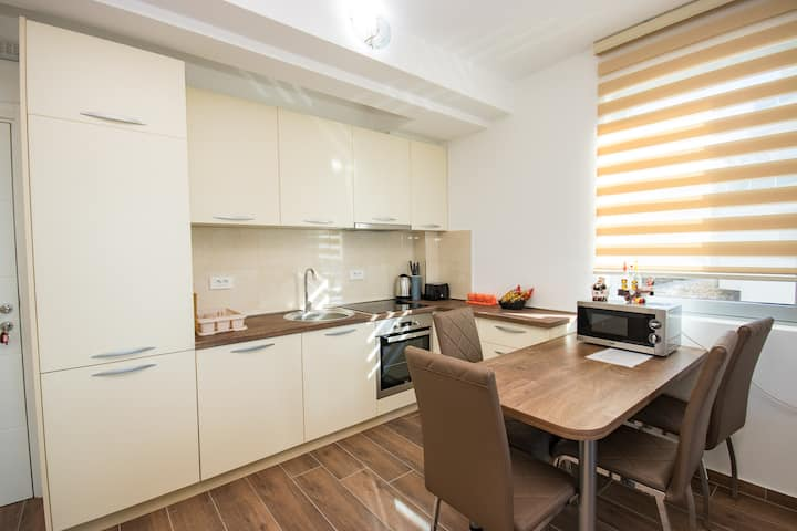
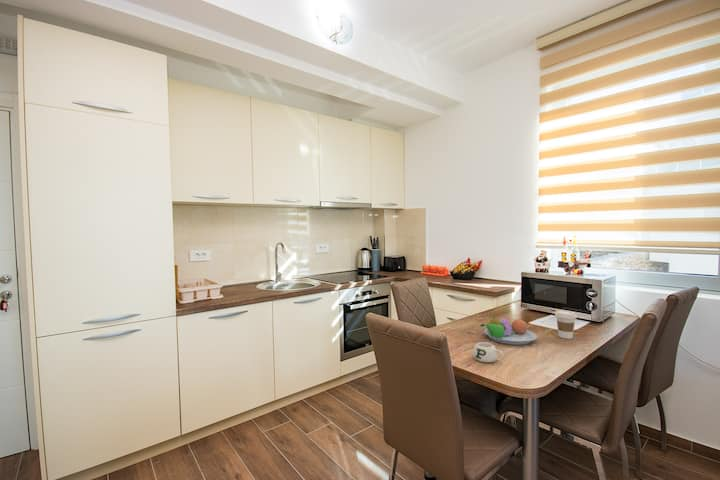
+ fruit bowl [479,315,538,346]
+ coffee cup [554,310,578,340]
+ mug [472,341,505,363]
